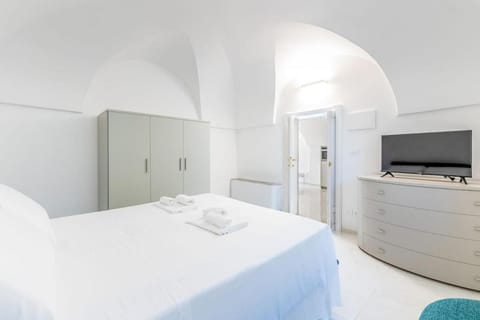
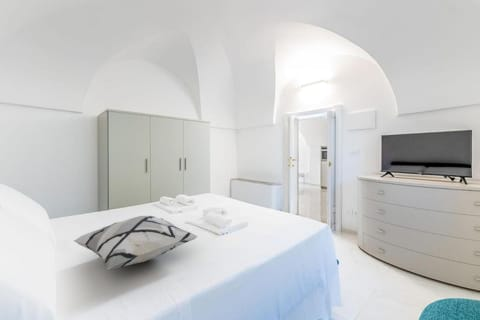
+ decorative pillow [73,215,199,270]
